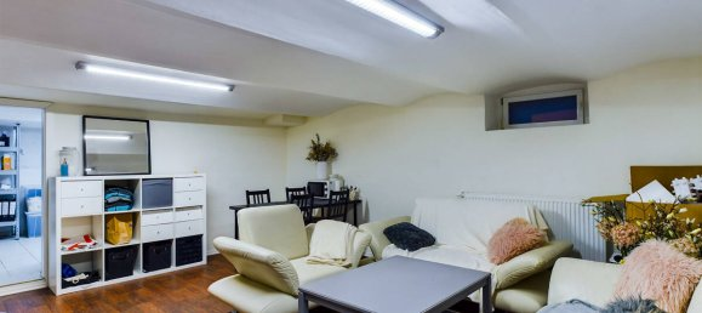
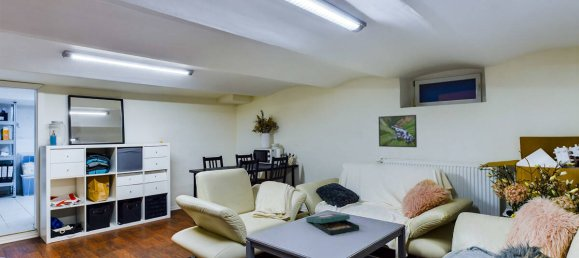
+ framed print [378,114,418,148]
+ board game [305,213,360,236]
